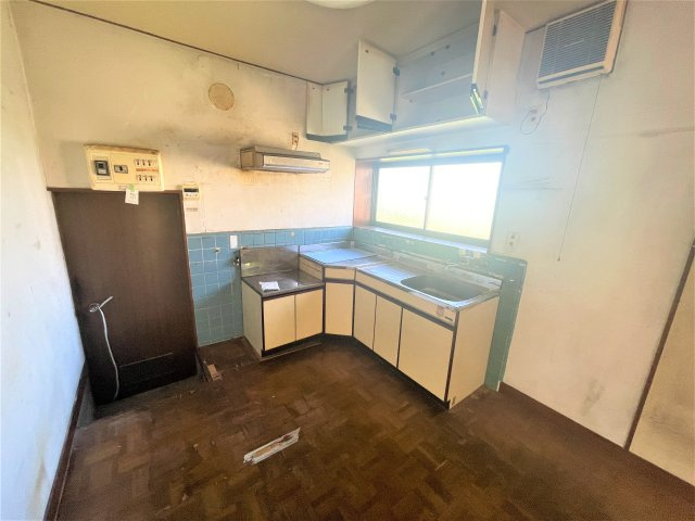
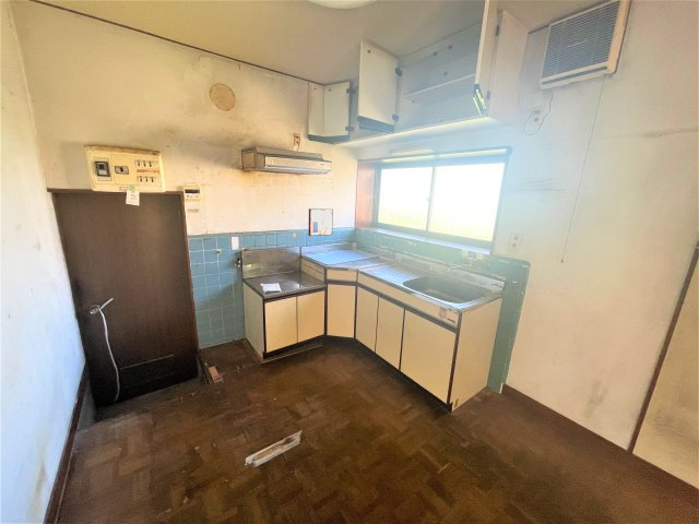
+ wall art [307,207,334,237]
